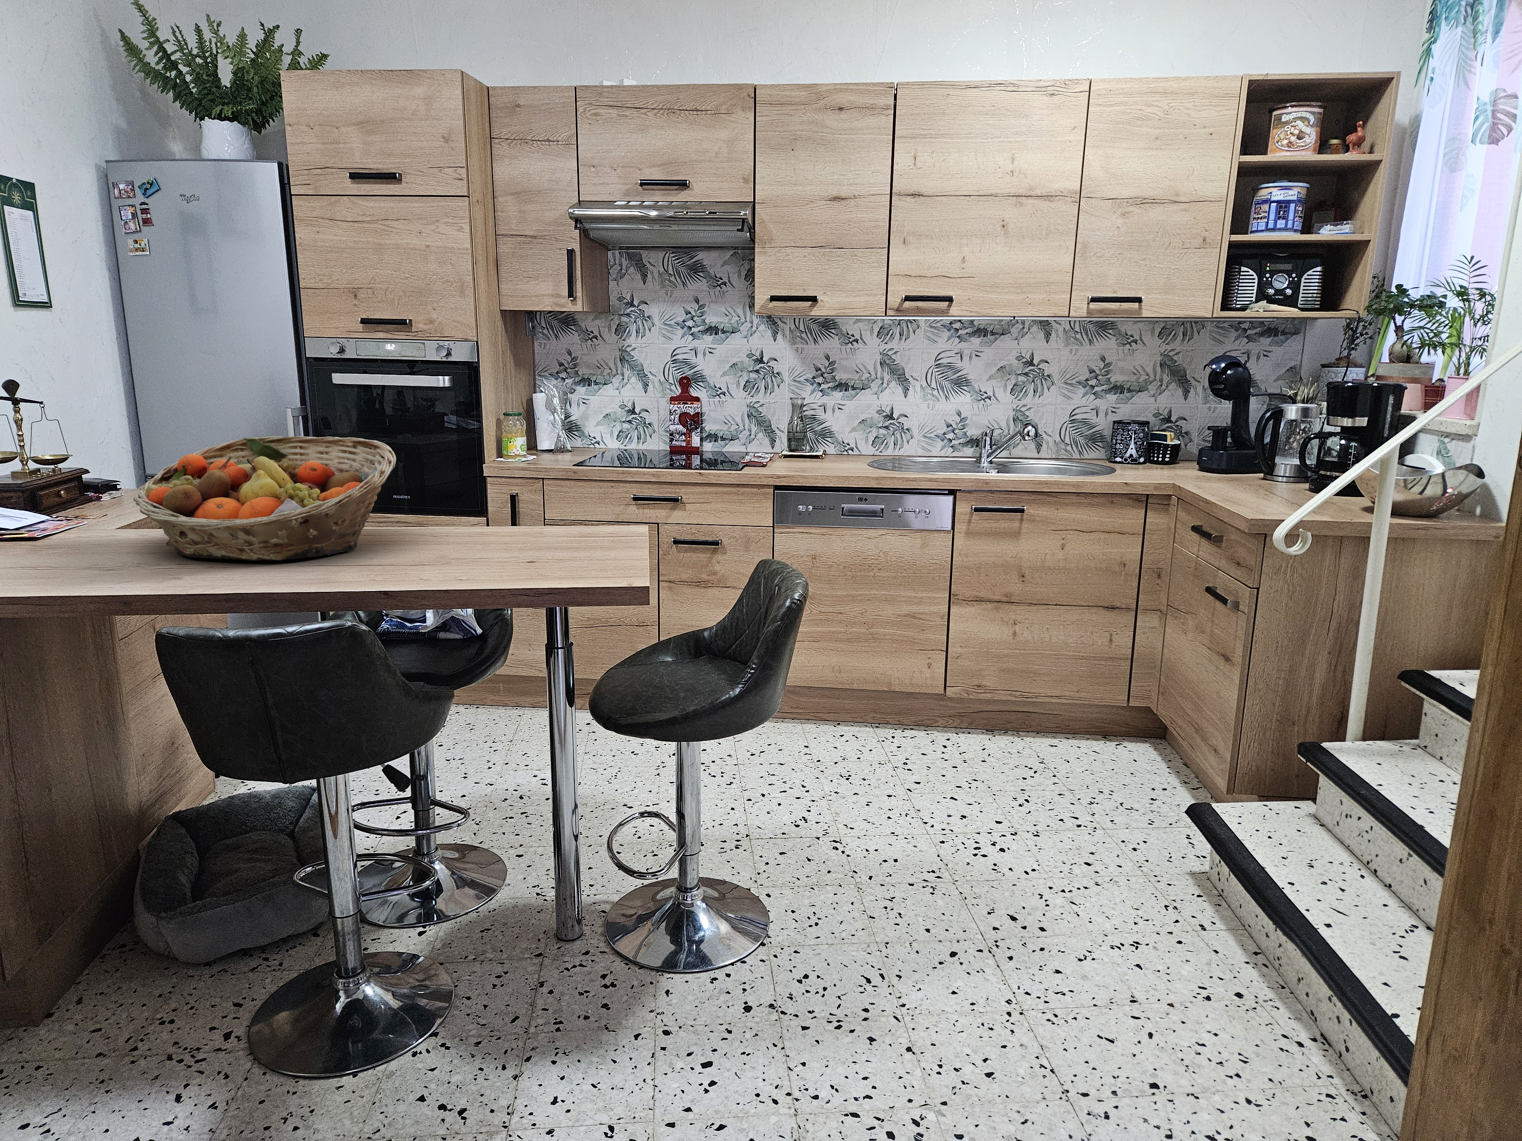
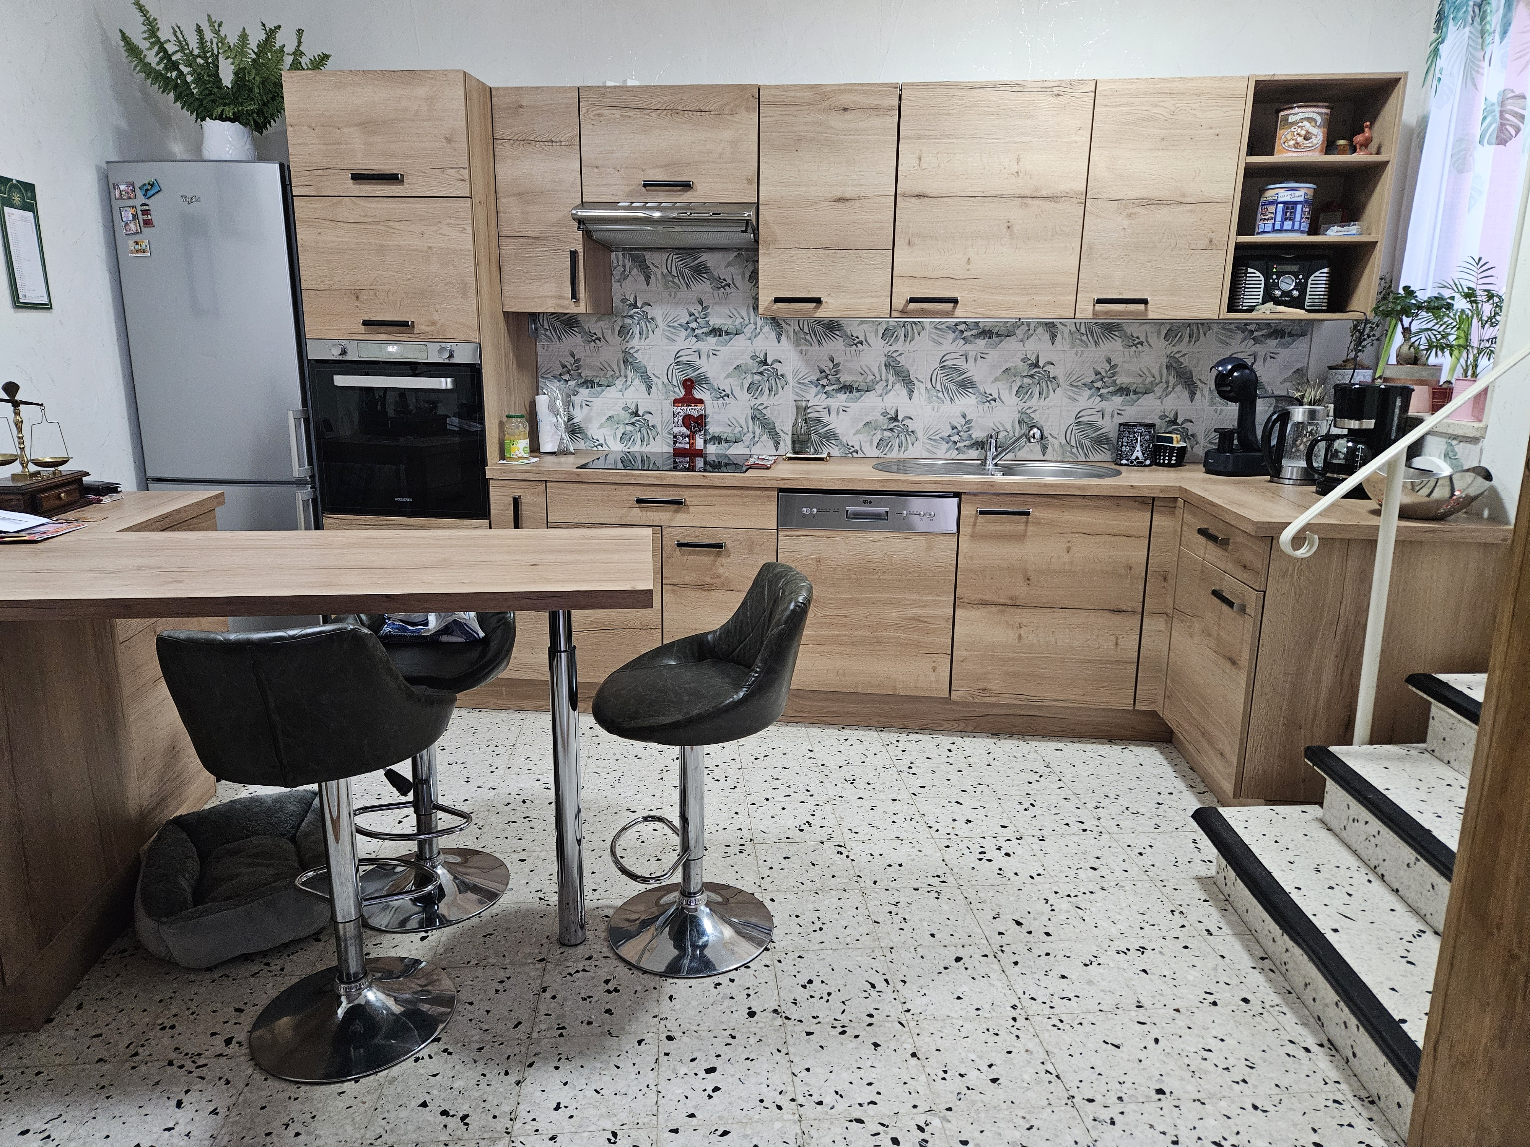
- fruit basket [133,436,397,561]
